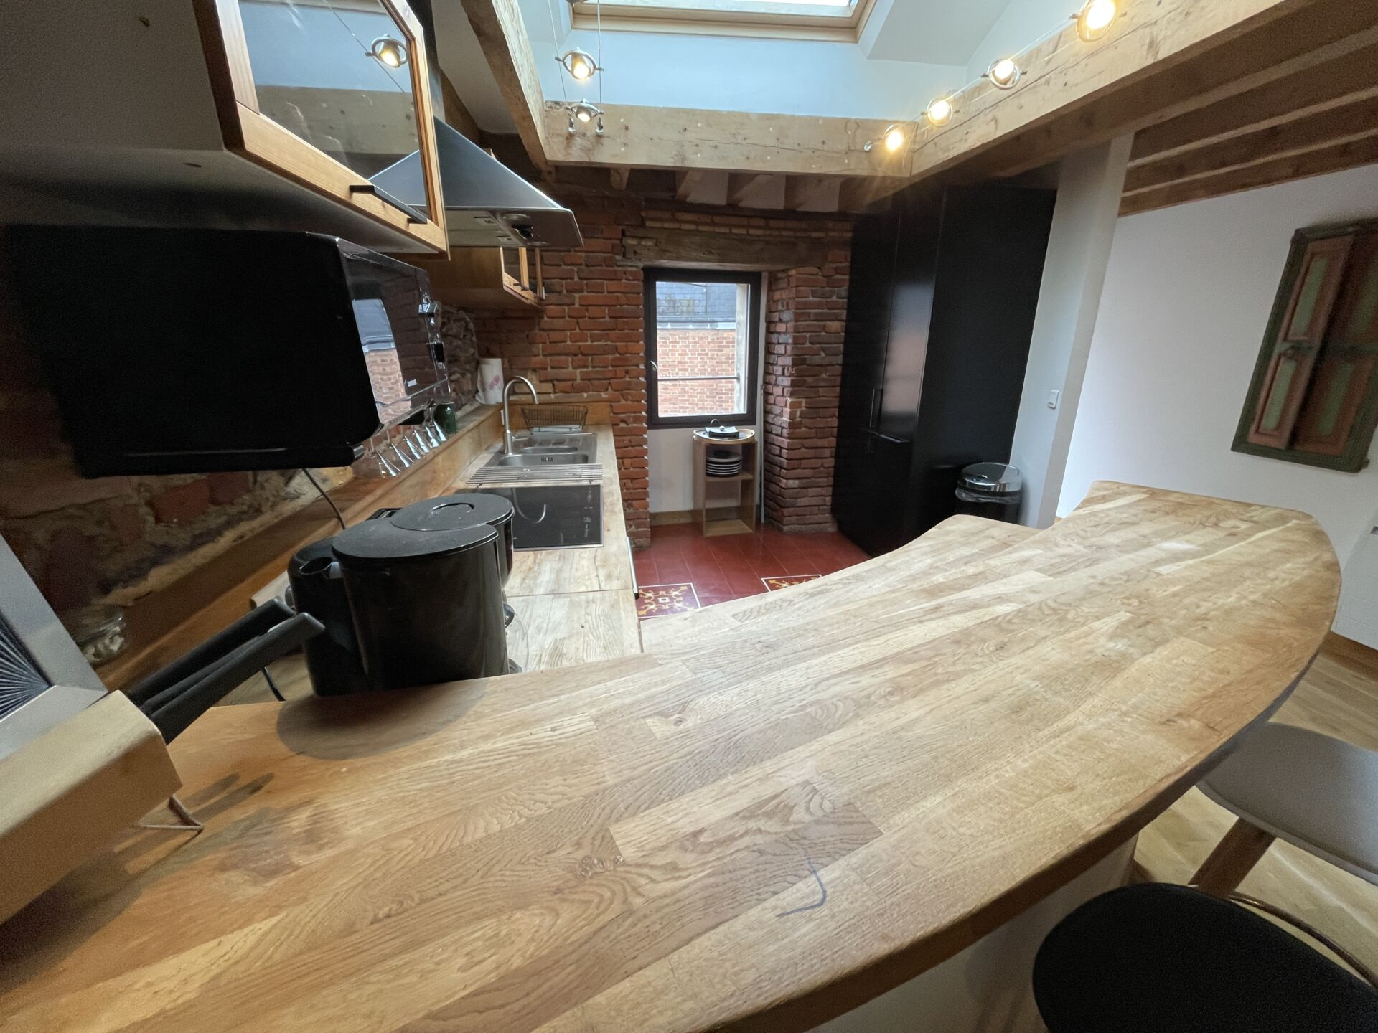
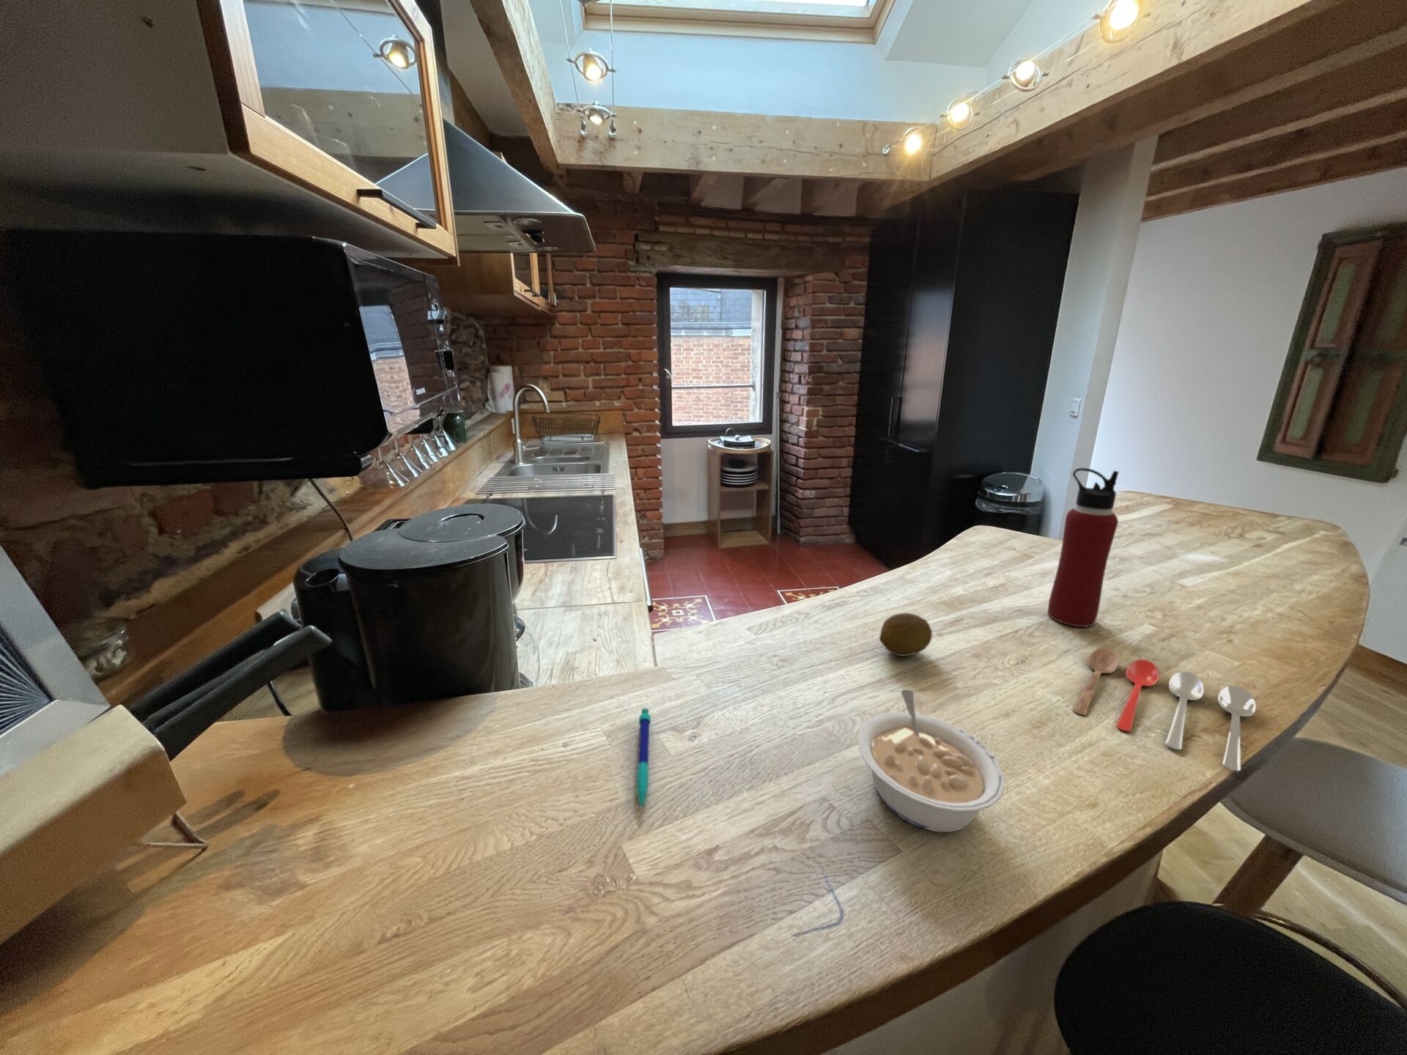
+ water bottle [1047,468,1120,628]
+ cooking utensil [1072,647,1256,772]
+ legume [856,688,1006,833]
+ fruit [879,613,933,657]
+ pen [636,708,651,810]
